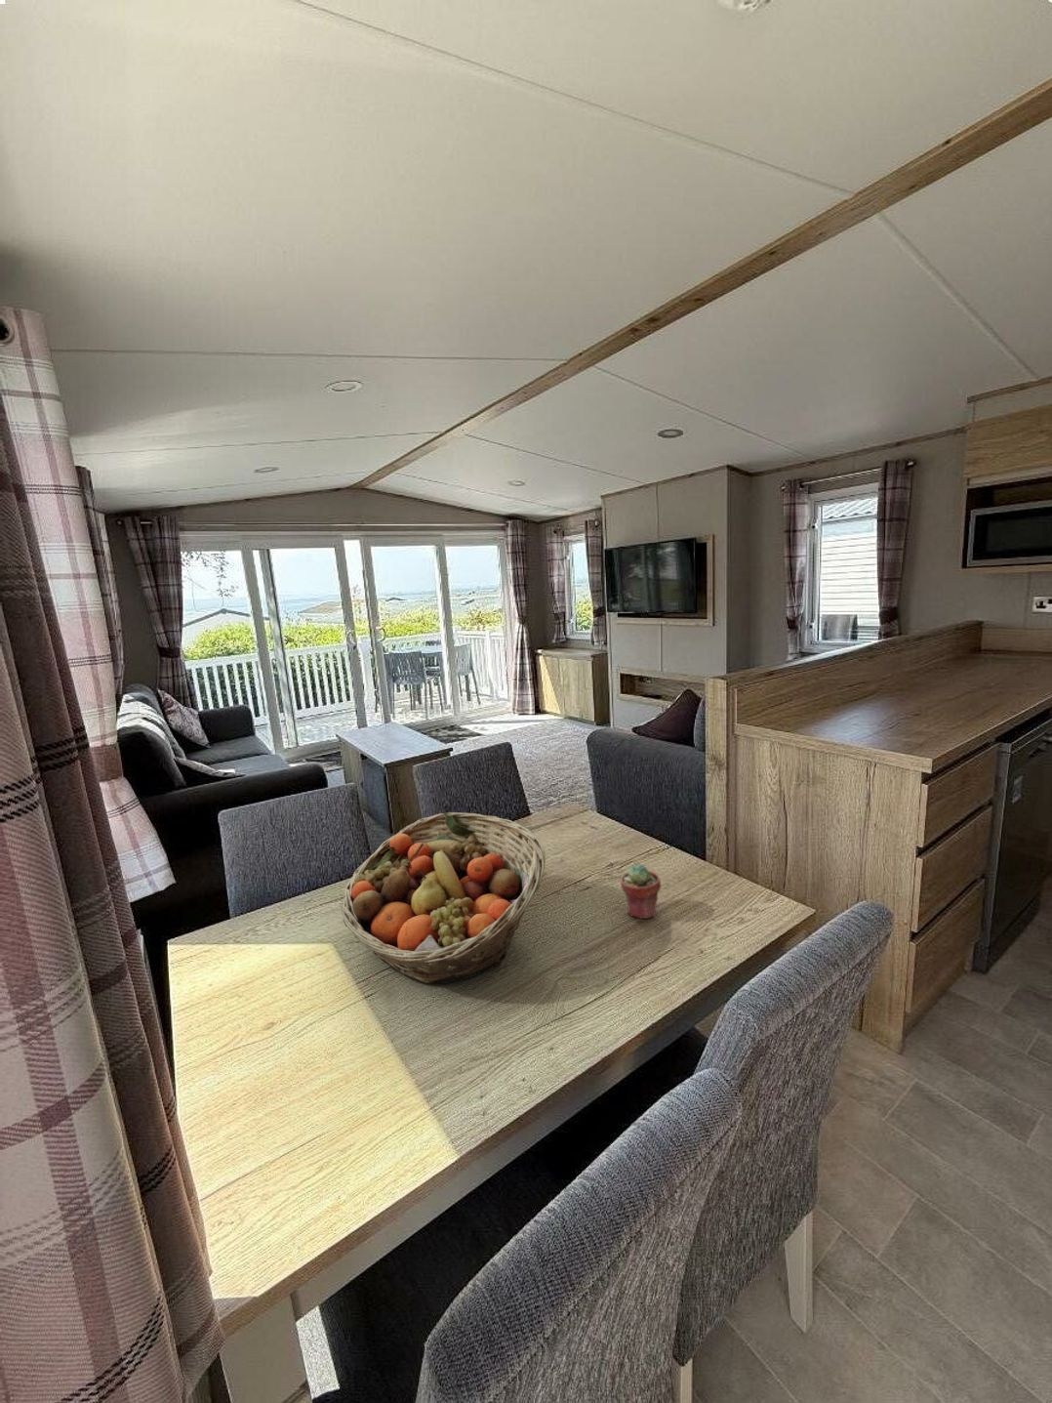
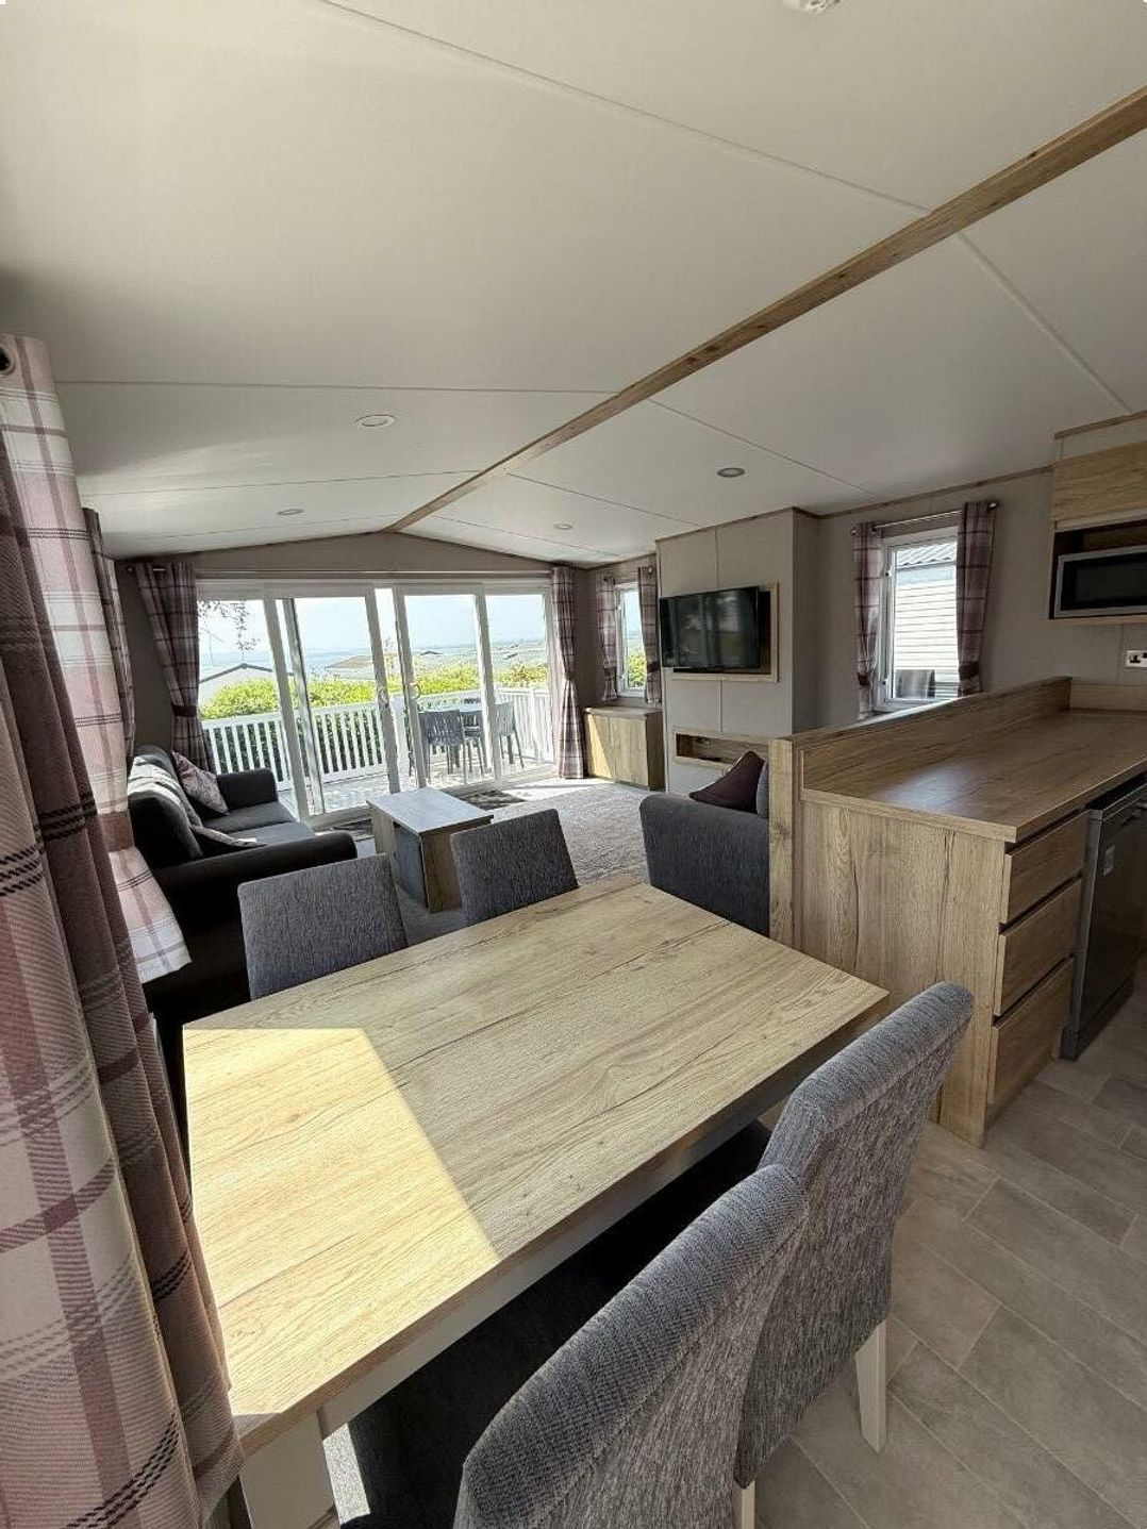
- potted succulent [620,863,662,920]
- fruit basket [340,812,547,985]
